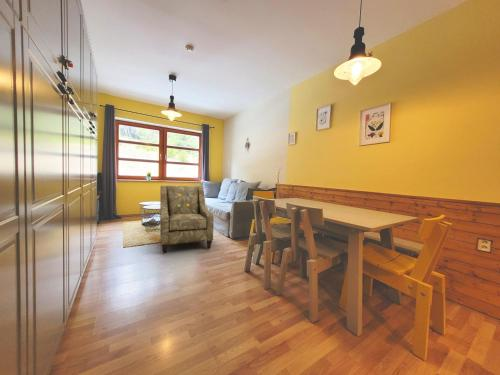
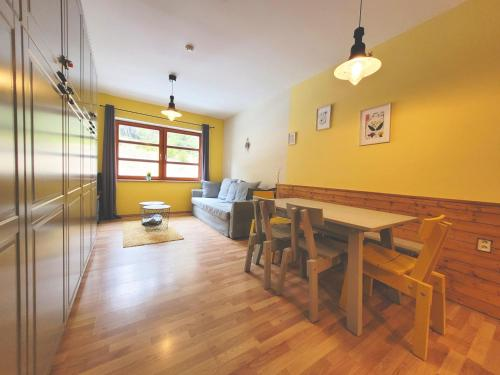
- armchair [159,184,215,254]
